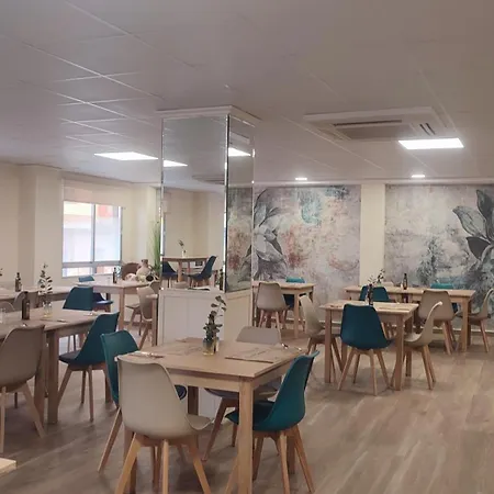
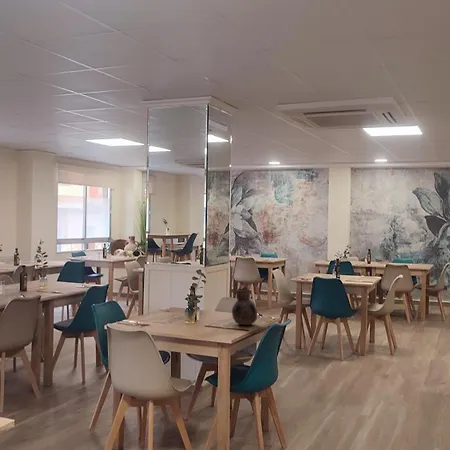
+ vase [231,287,258,326]
